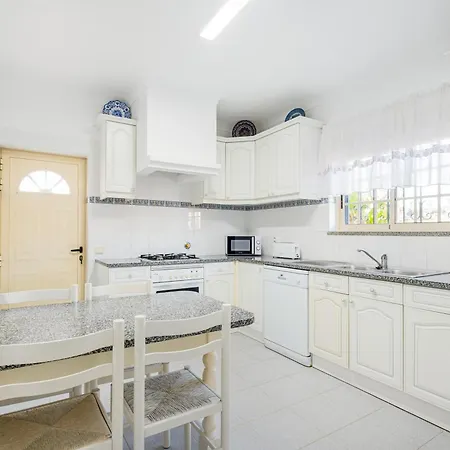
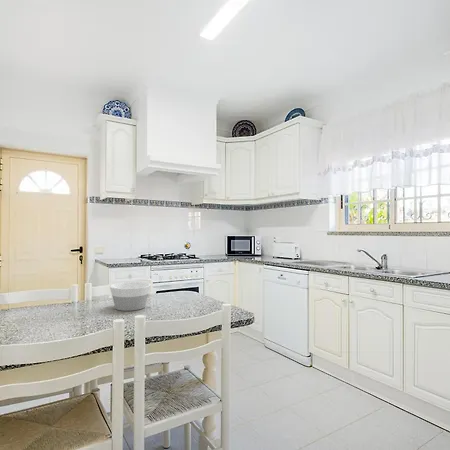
+ bowl [109,281,152,312]
